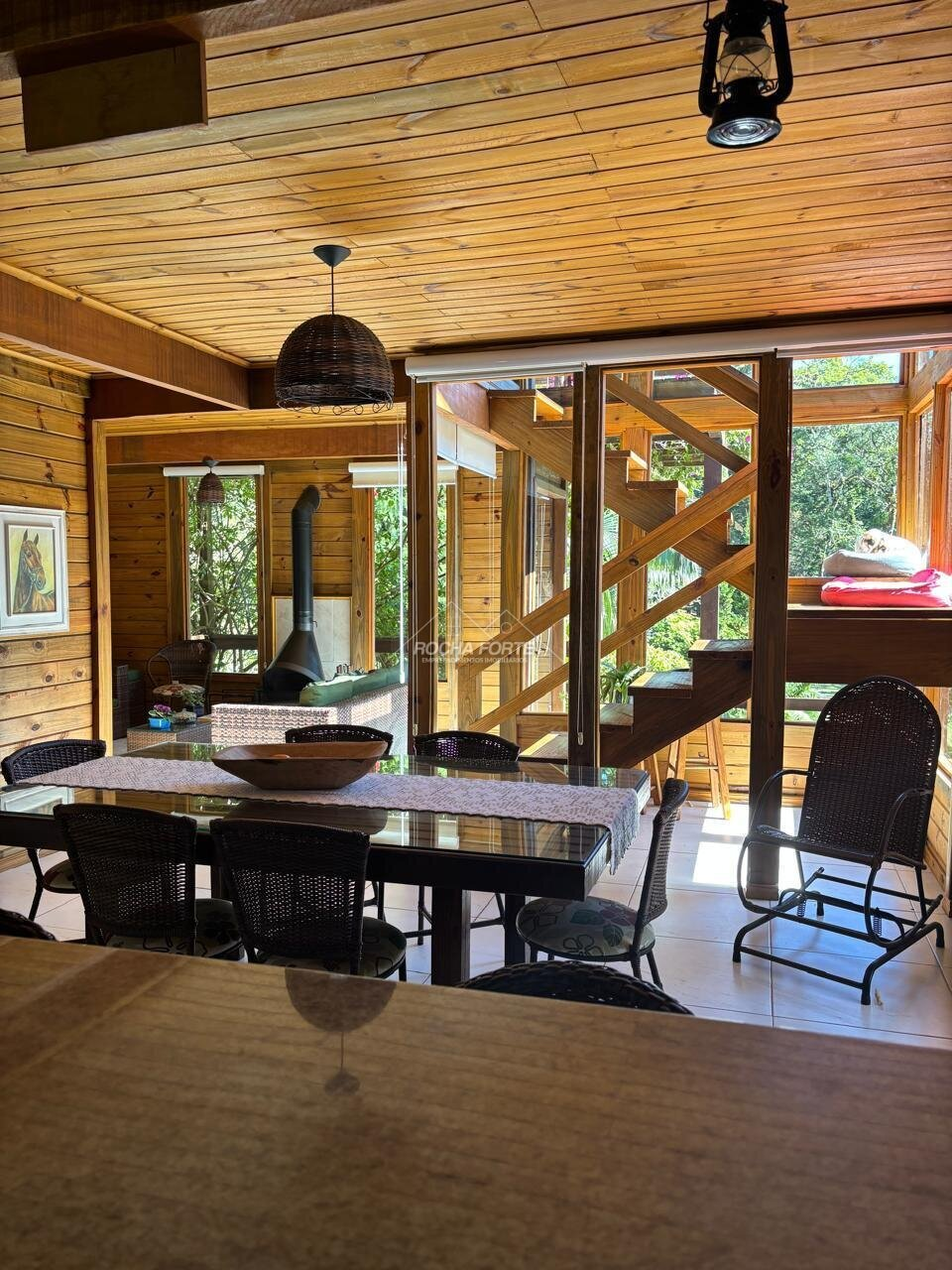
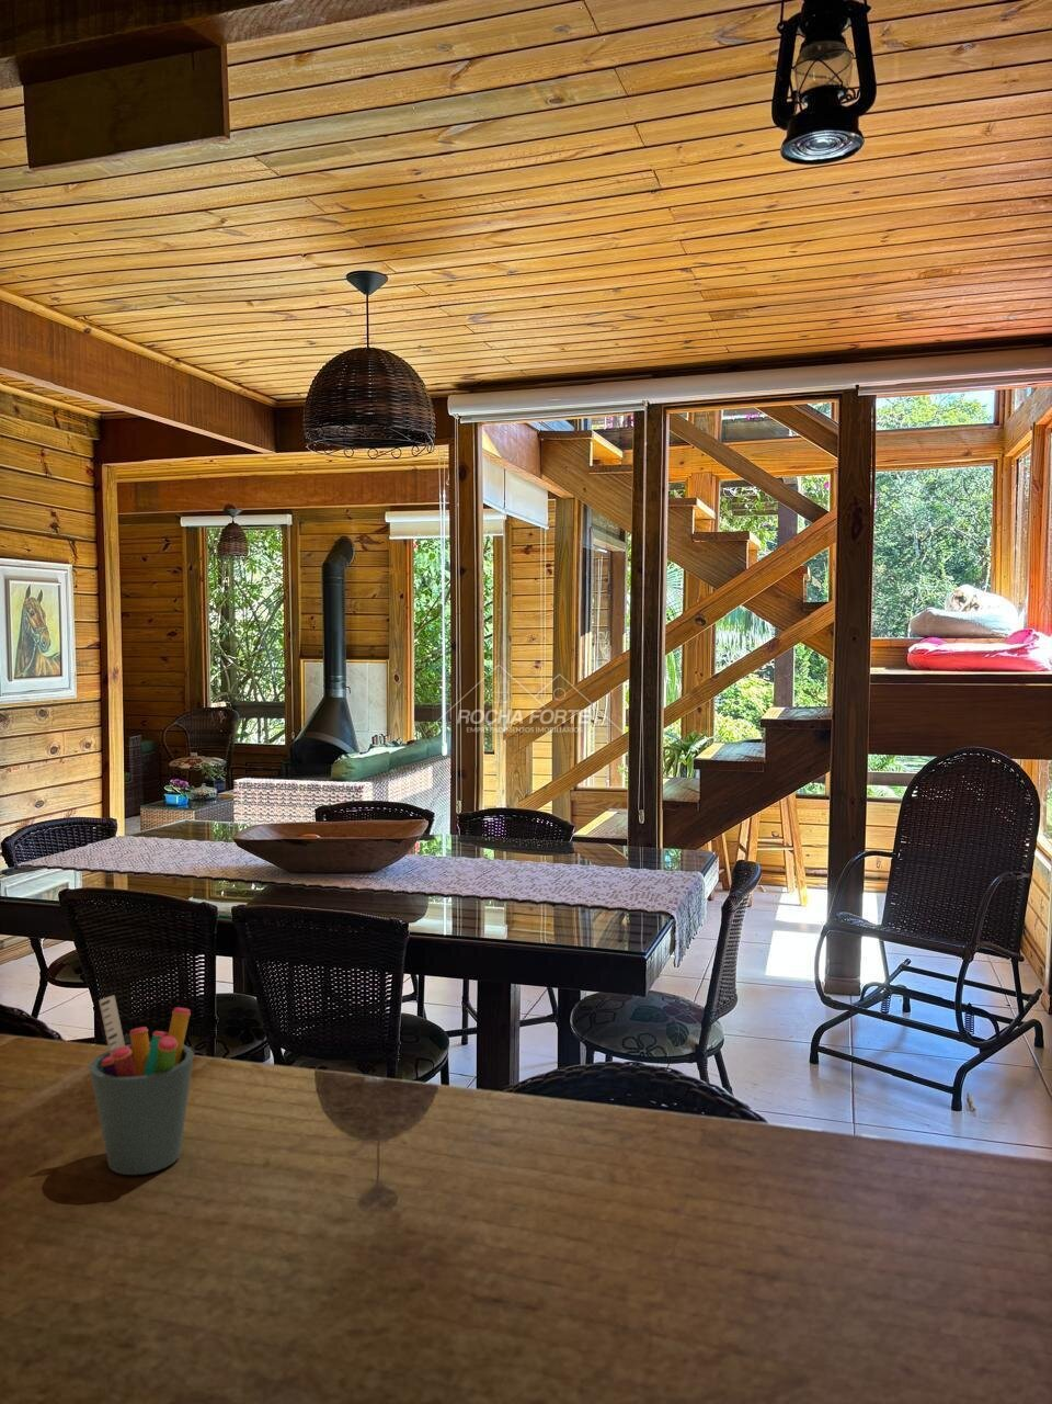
+ pen holder [88,994,196,1176]
